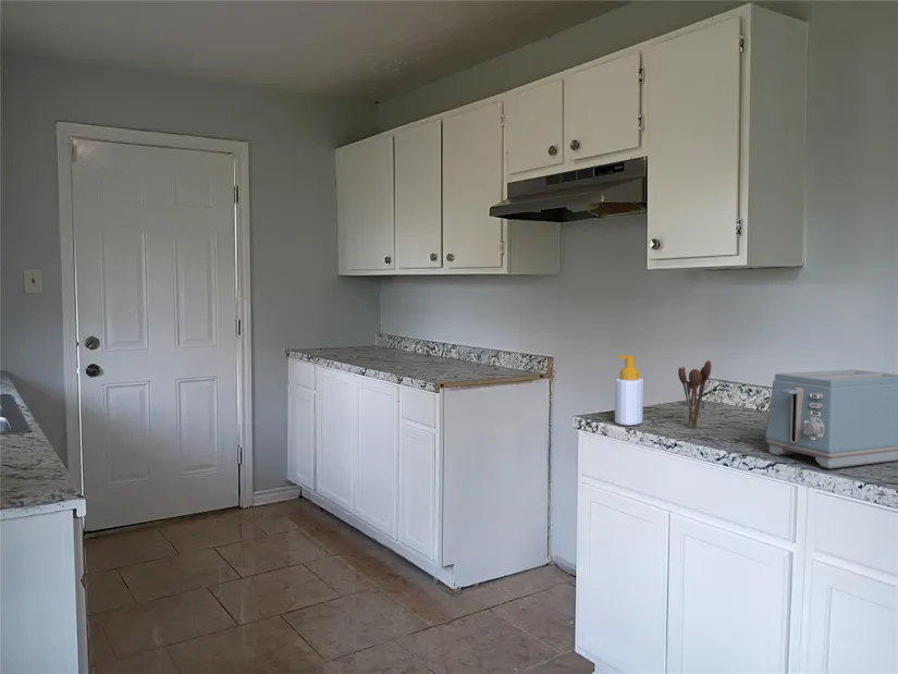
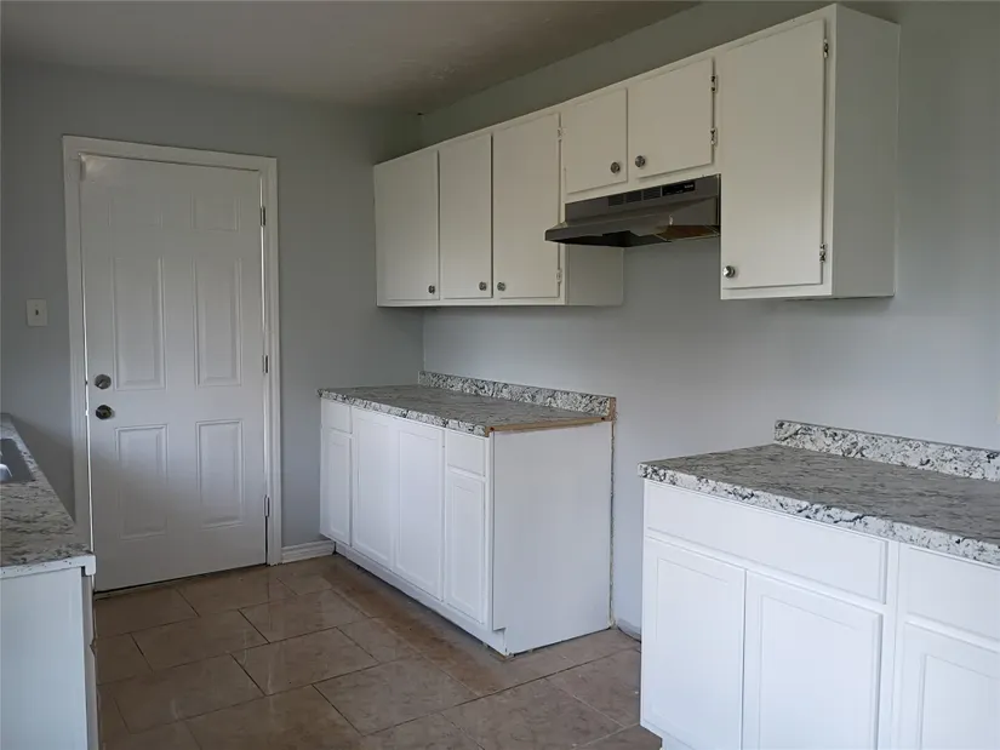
- soap bottle [614,355,644,427]
- utensil holder [677,359,712,429]
- toaster [764,369,898,469]
